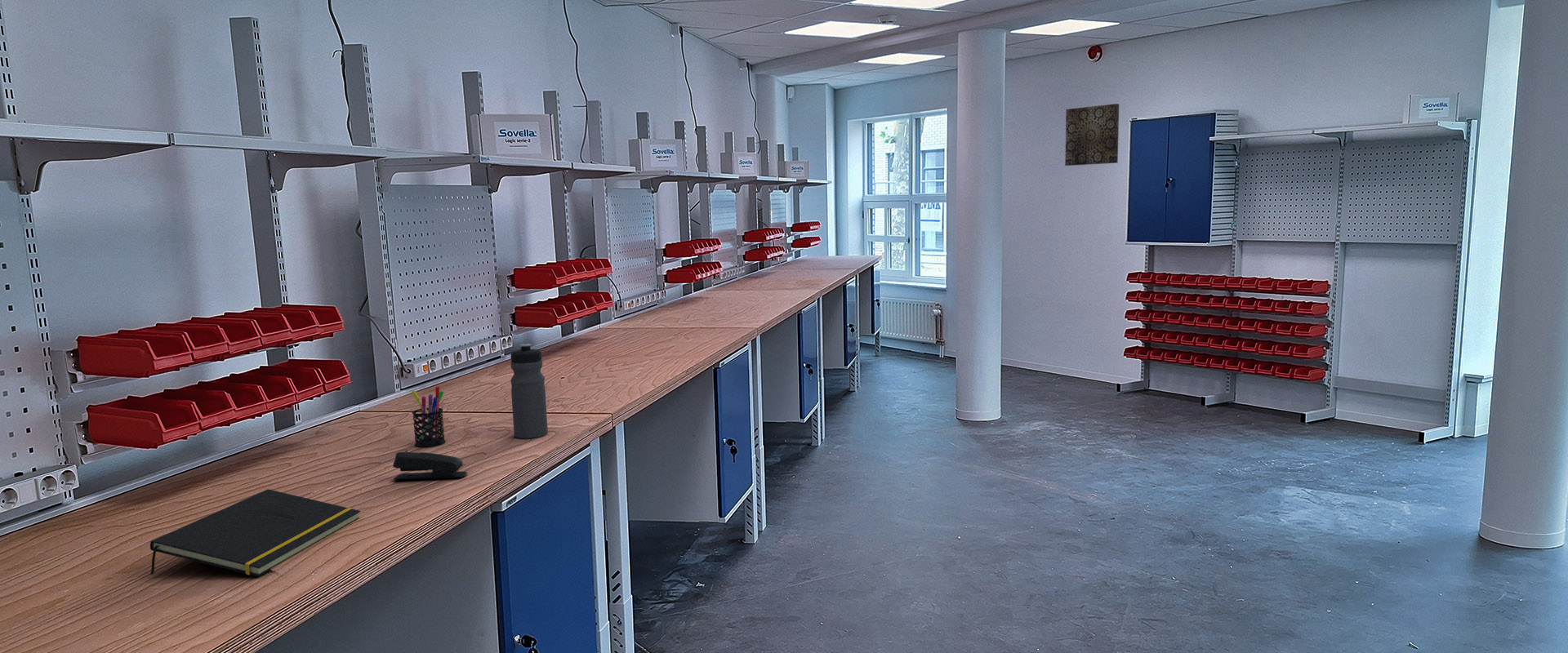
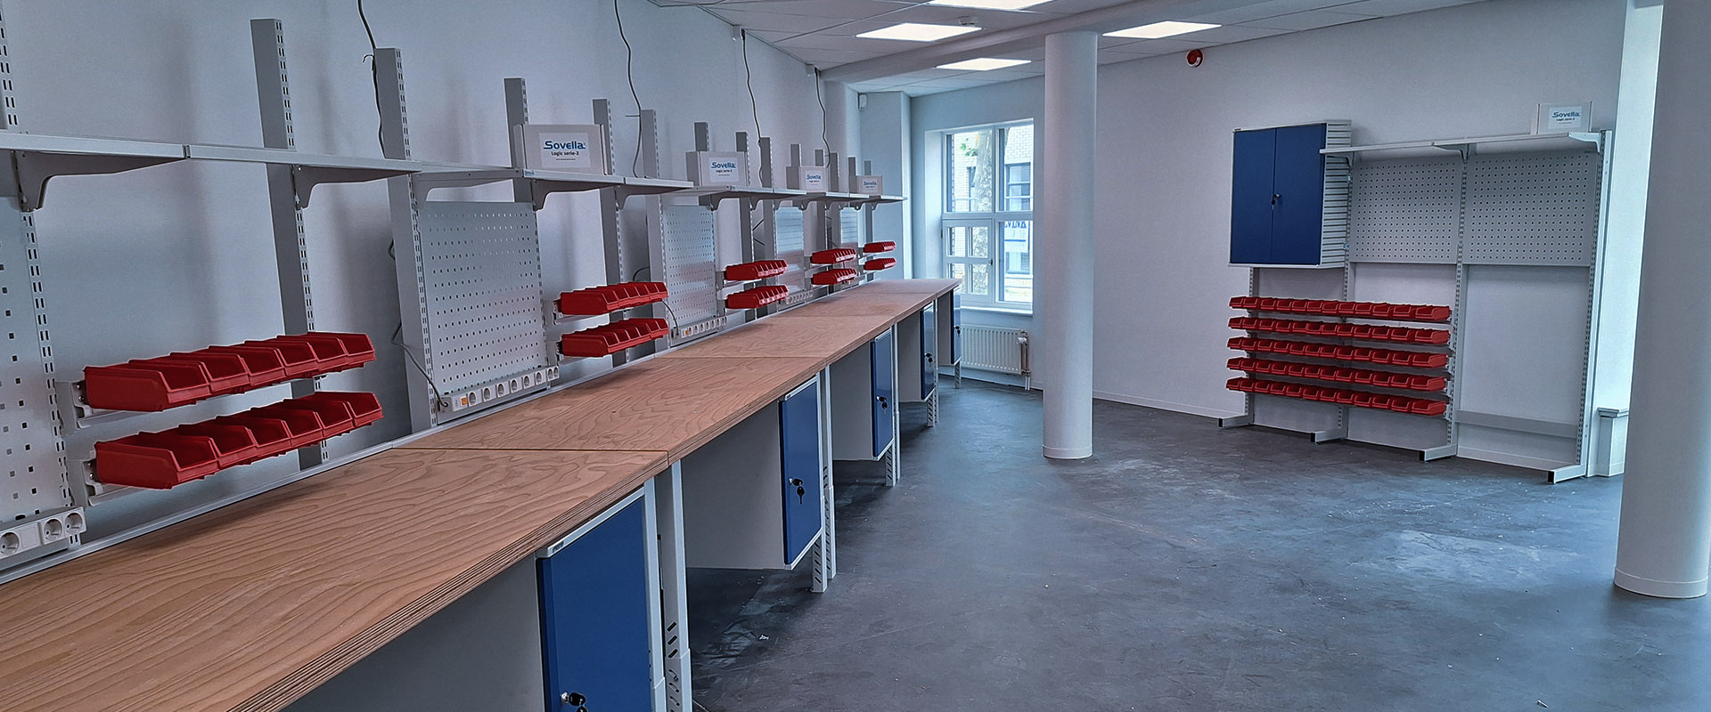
- pen holder [411,385,446,448]
- wall art [1064,103,1120,167]
- water bottle [510,343,549,440]
- stapler [392,451,468,480]
- notepad [149,488,361,577]
